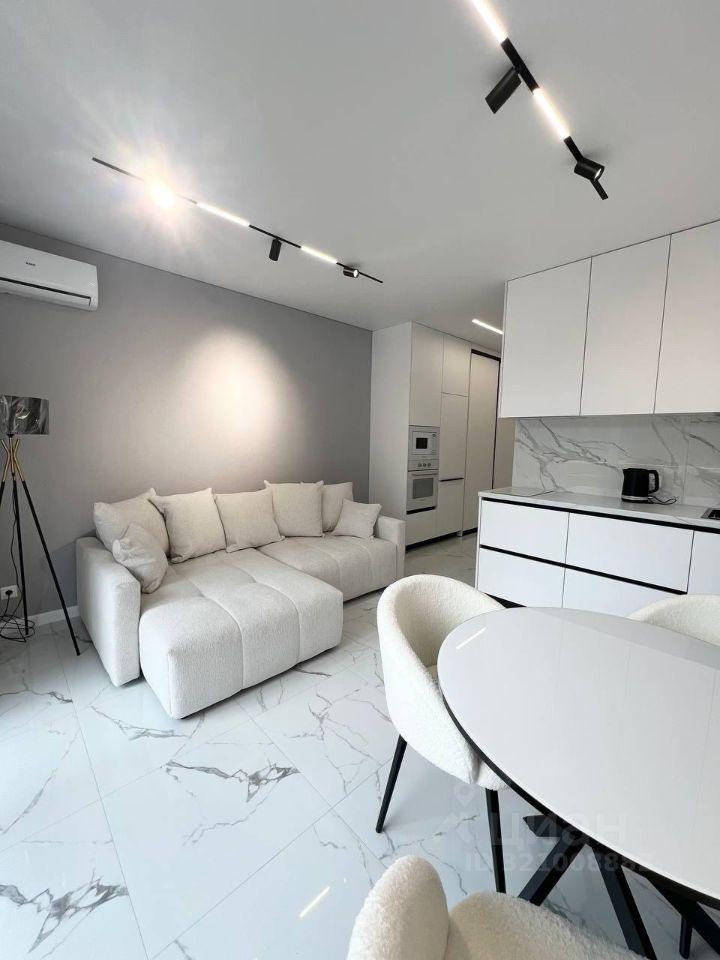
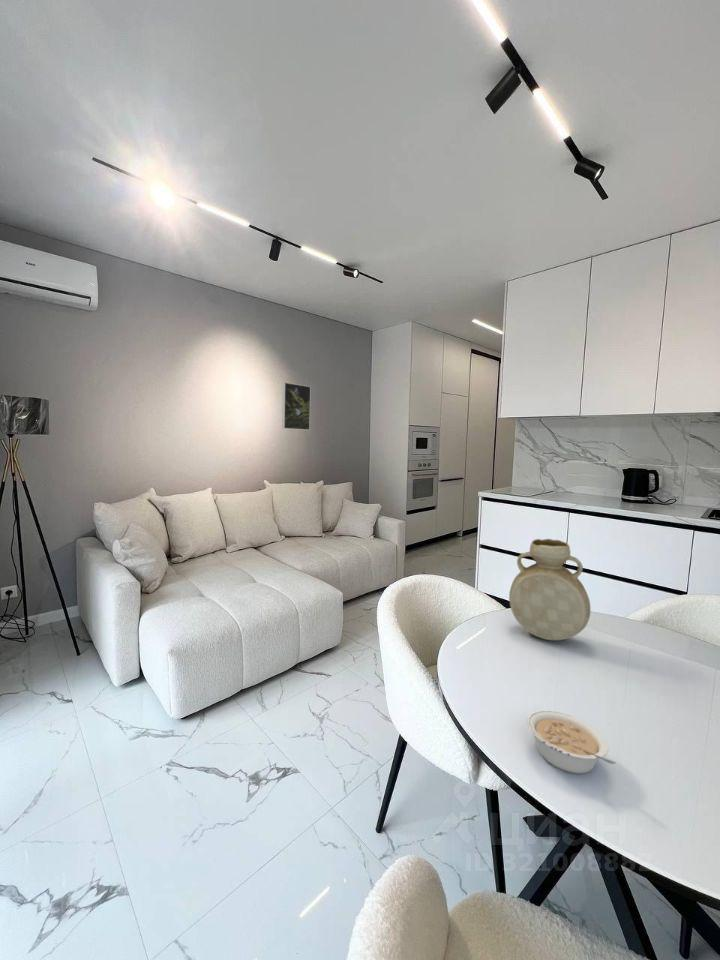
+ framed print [281,381,312,431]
+ legume [526,709,617,775]
+ vase [508,538,592,641]
